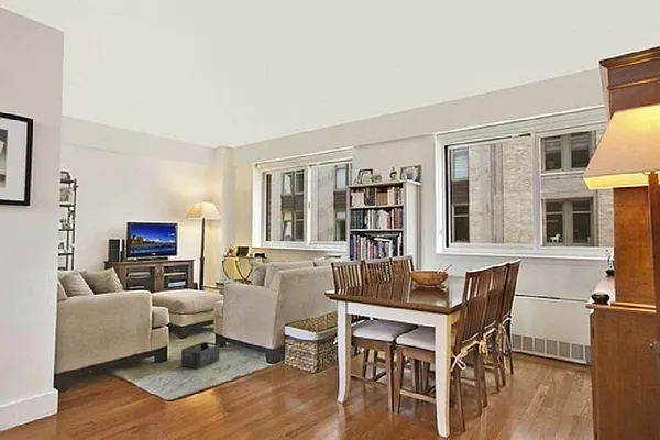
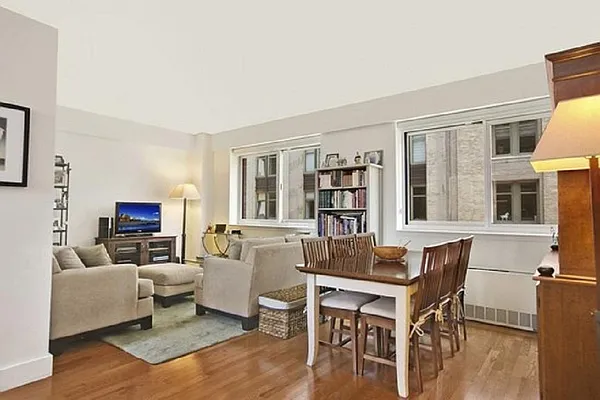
- storage bin [180,341,220,370]
